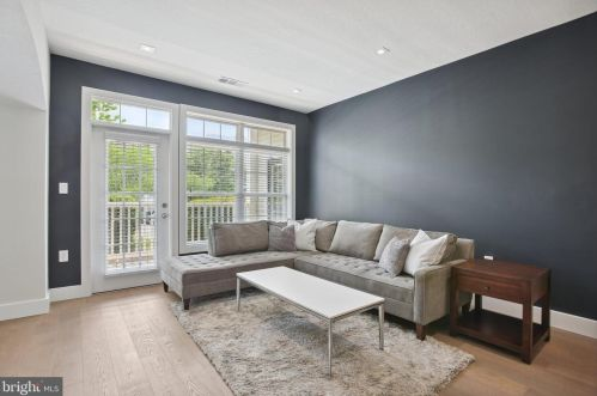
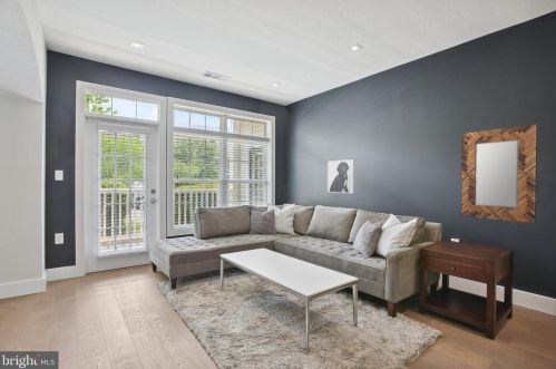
+ home mirror [460,124,538,224]
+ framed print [326,158,355,194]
